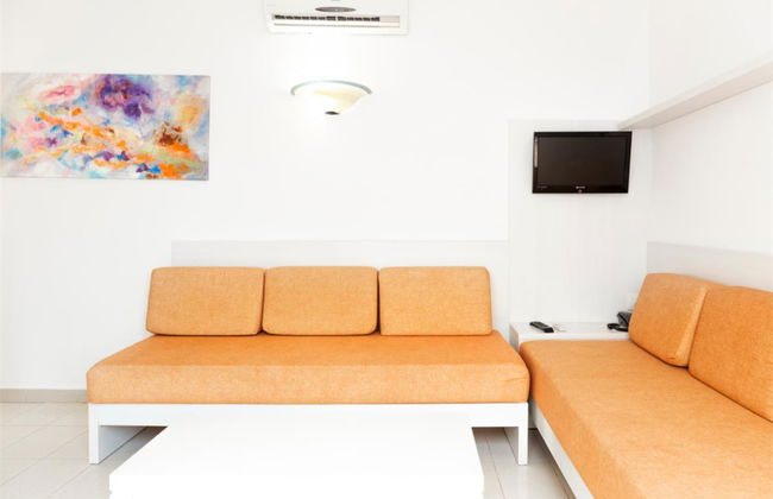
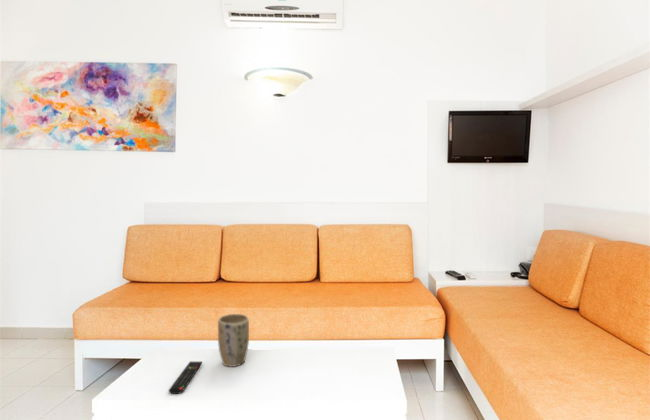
+ remote control [168,361,203,395]
+ plant pot [217,313,250,368]
